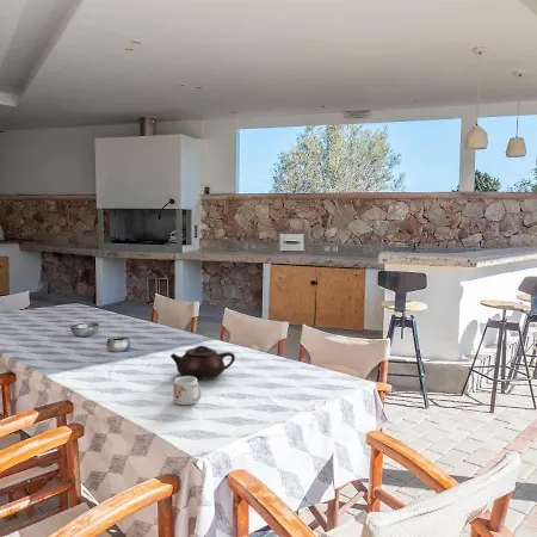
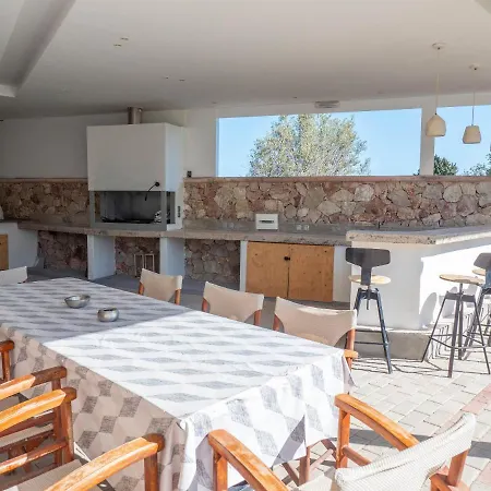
- mug [172,376,203,406]
- teapot [169,345,236,379]
